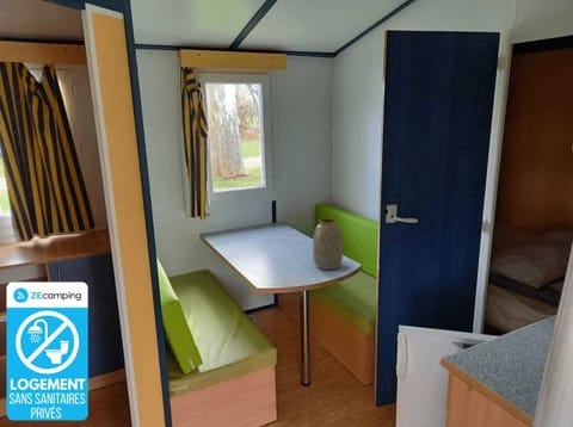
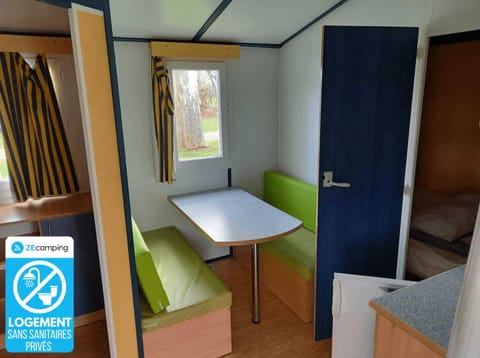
- vase [312,217,344,271]
